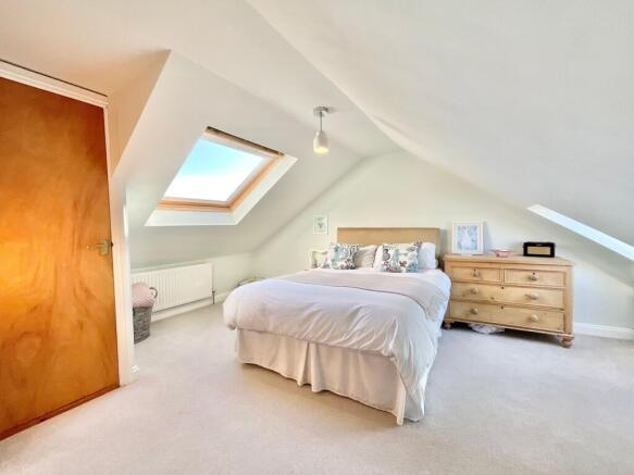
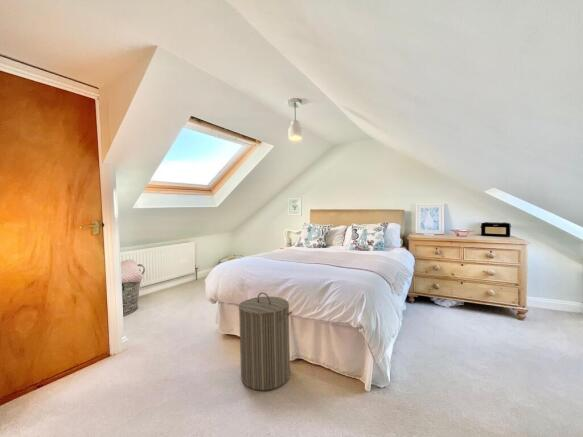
+ laundry hamper [238,292,293,391]
